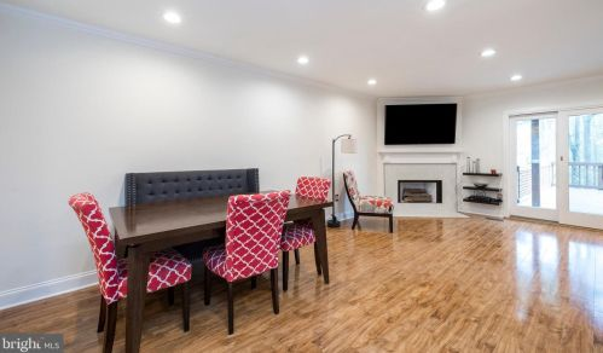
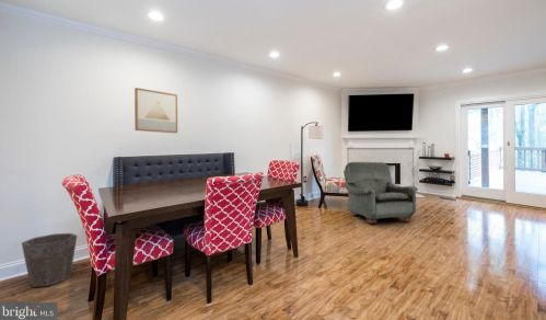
+ wall art [133,87,178,134]
+ waste bin [21,232,79,288]
+ armchair [342,161,418,225]
